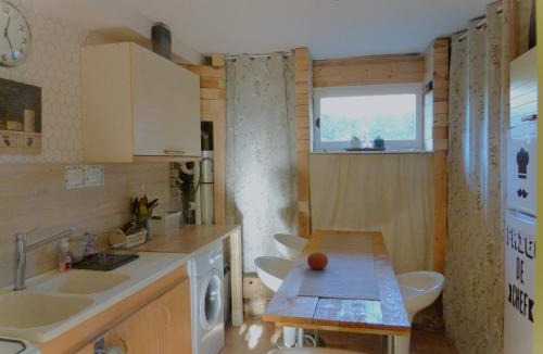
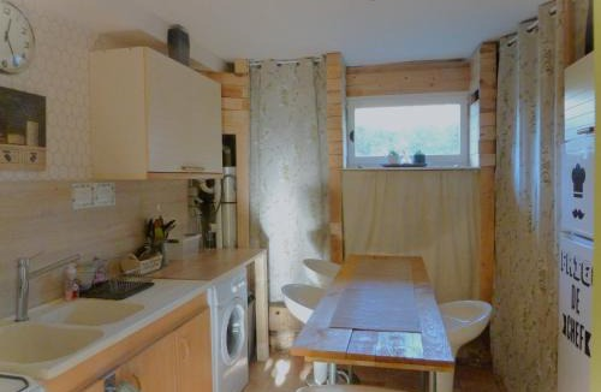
- fruit [306,251,329,270]
